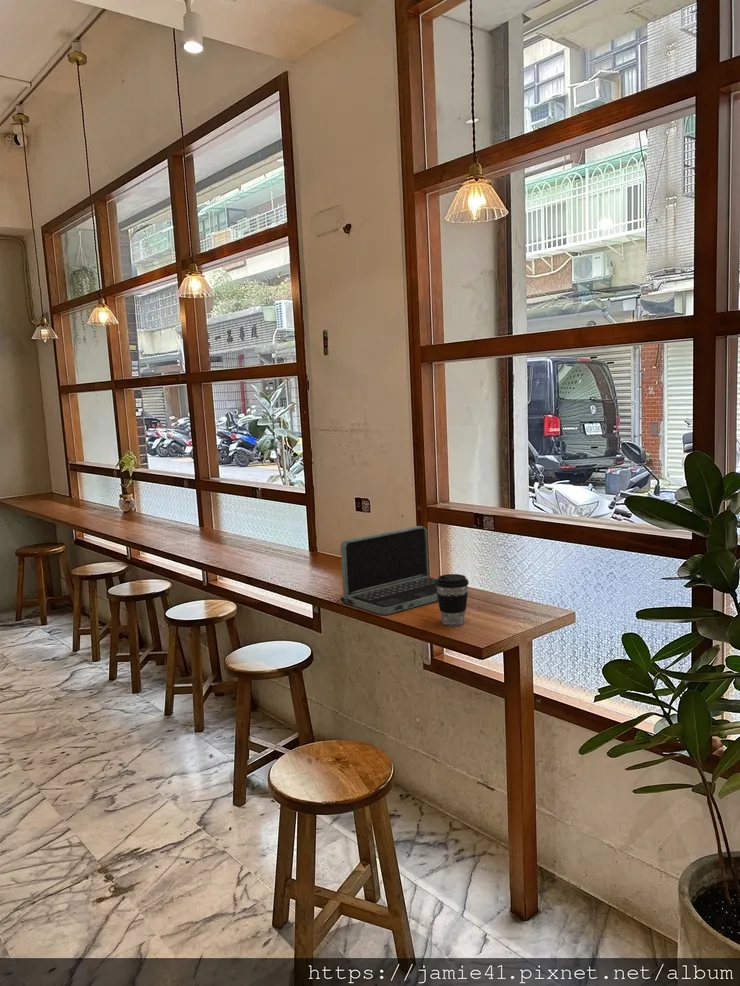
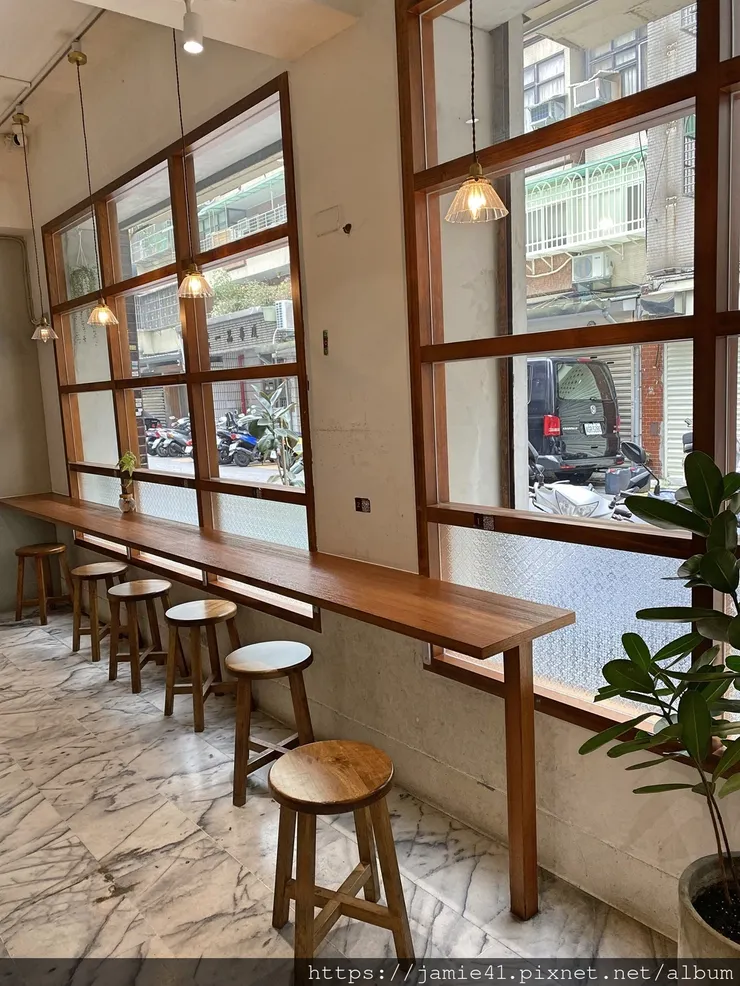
- laptop [335,525,438,616]
- coffee cup [436,573,470,627]
